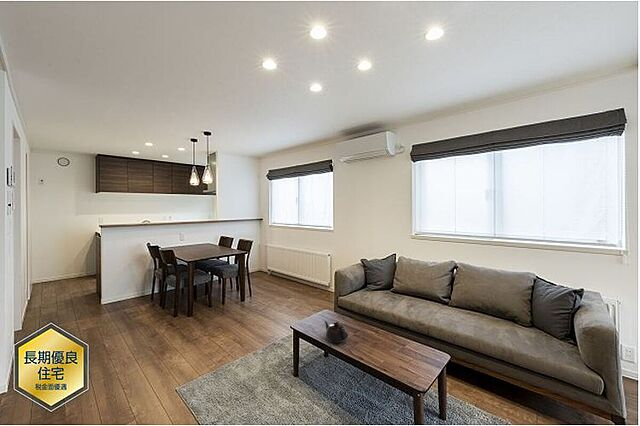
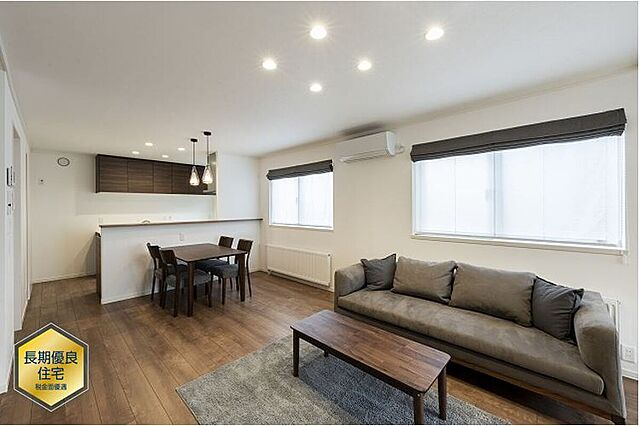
- teapot [323,320,349,344]
